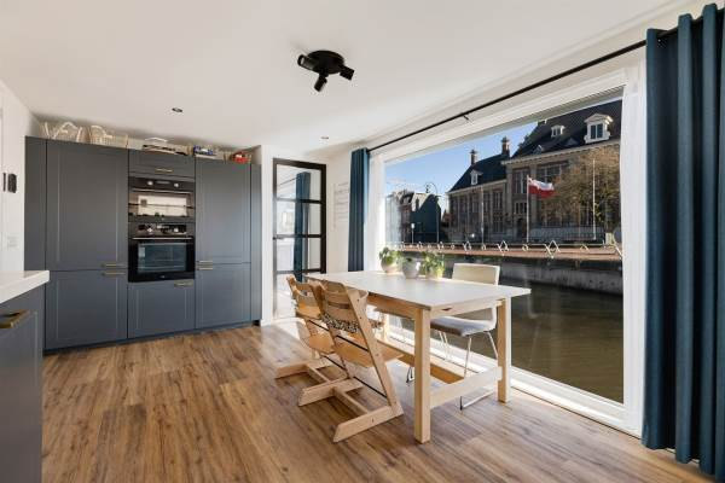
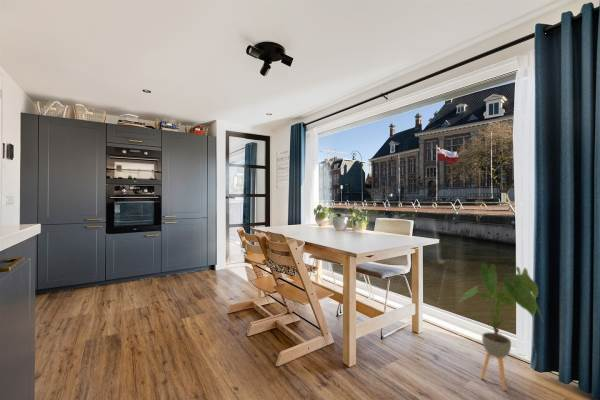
+ house plant [458,263,545,391]
